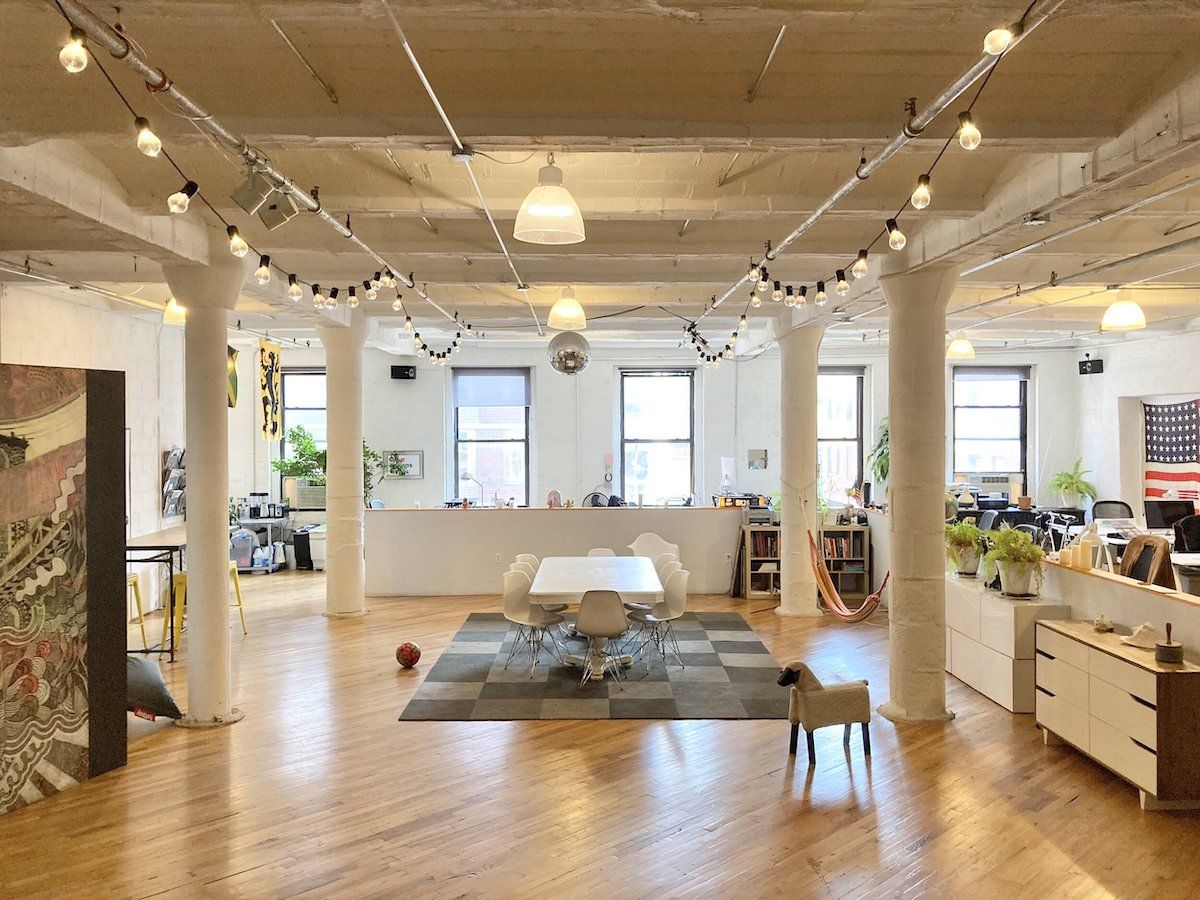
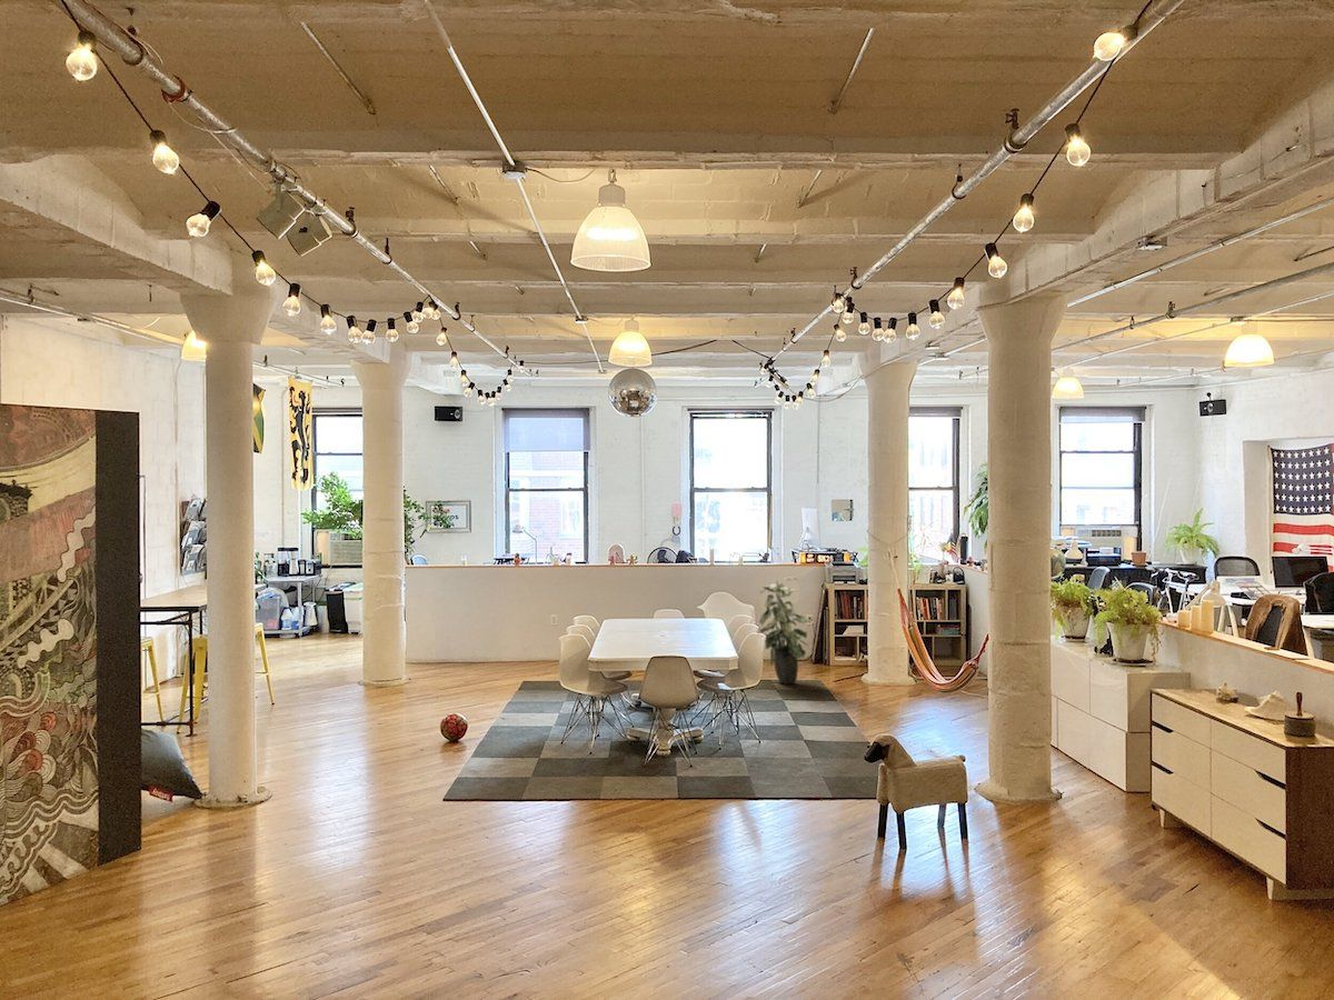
+ indoor plant [758,577,812,686]
